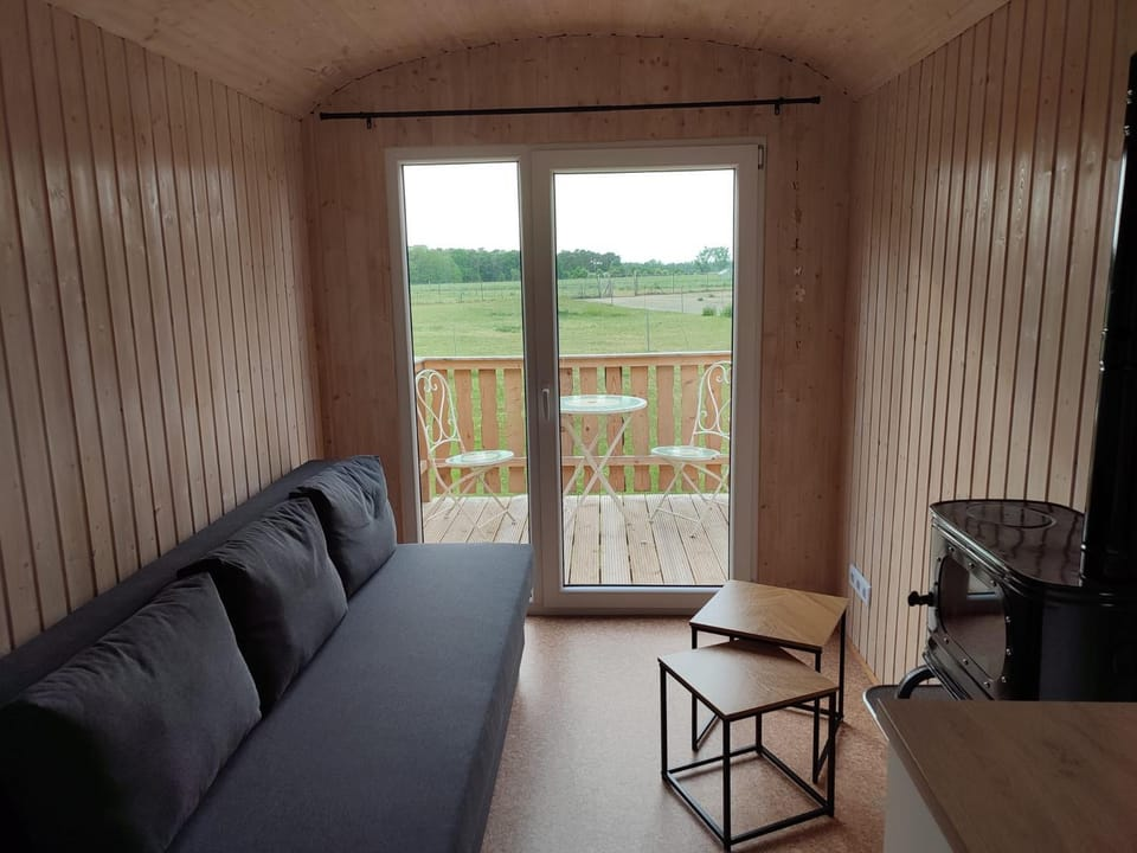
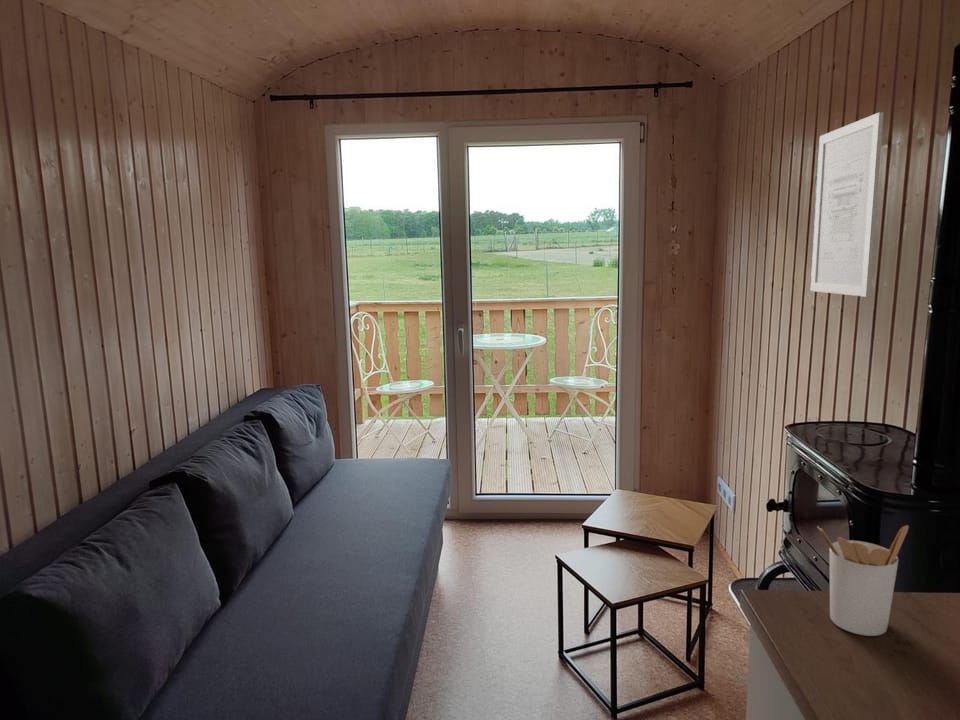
+ wall art [810,111,885,298]
+ utensil holder [816,524,910,637]
